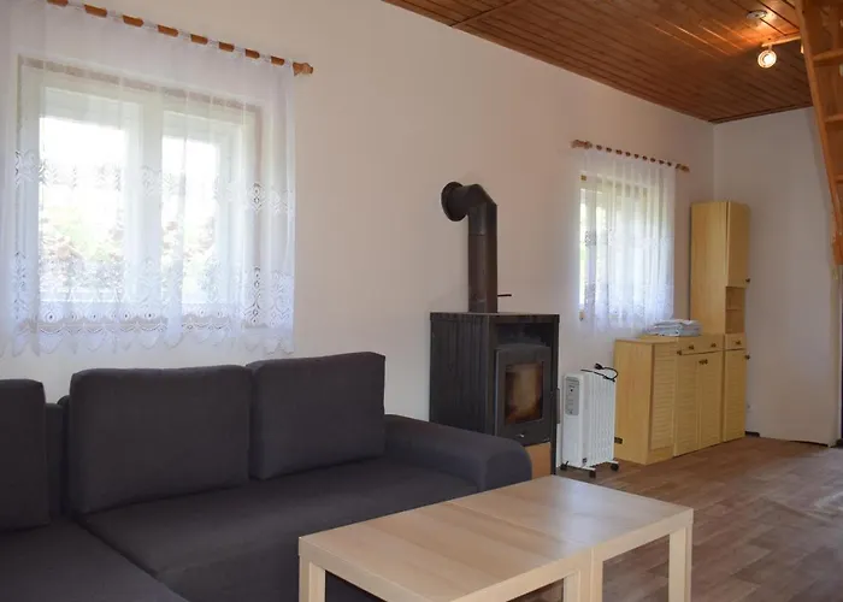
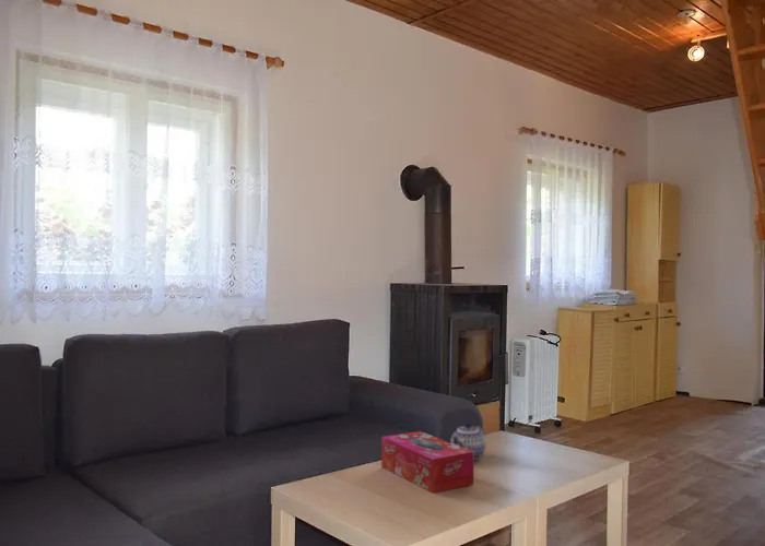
+ tissue box [380,430,474,494]
+ teapot [450,422,486,461]
